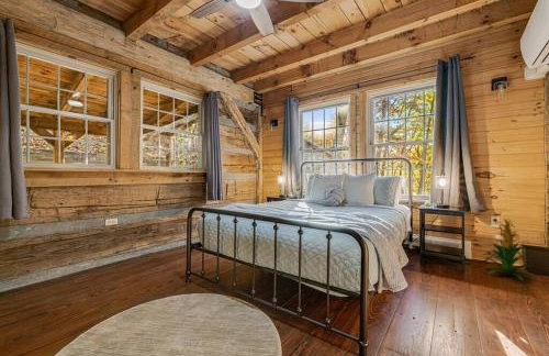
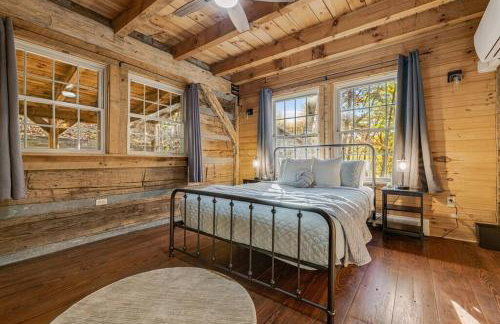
- indoor plant [482,214,538,281]
